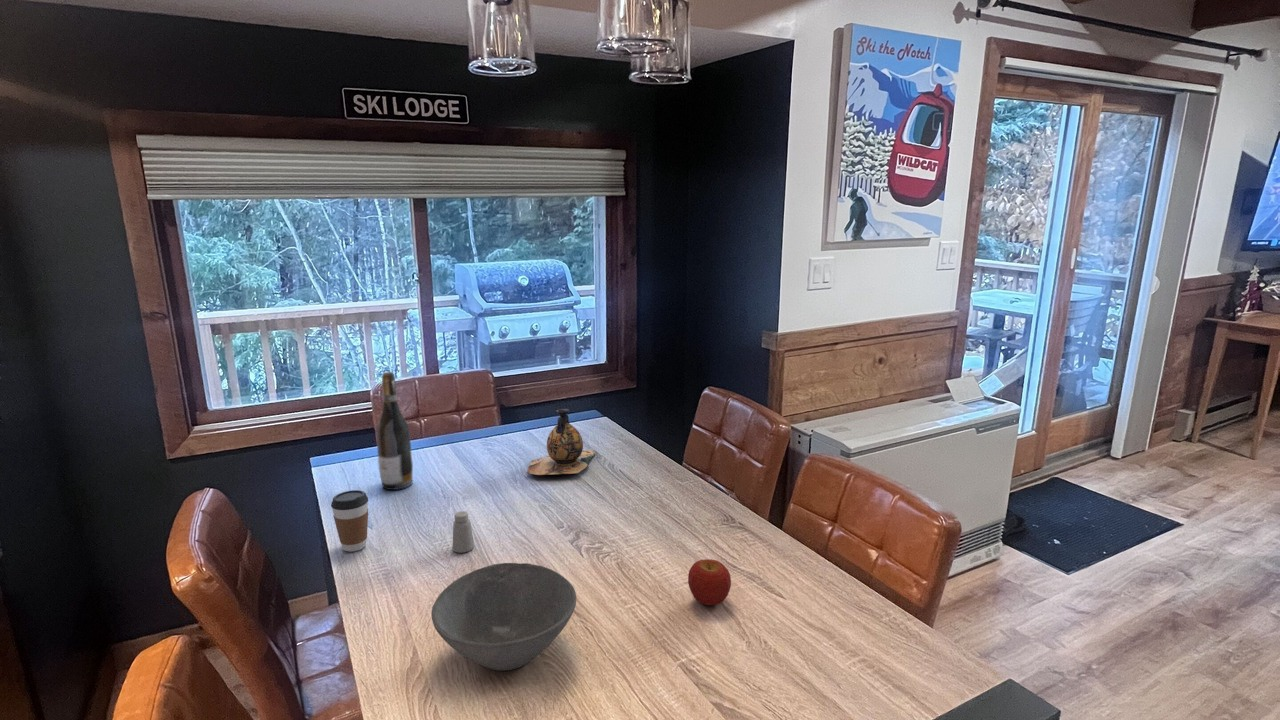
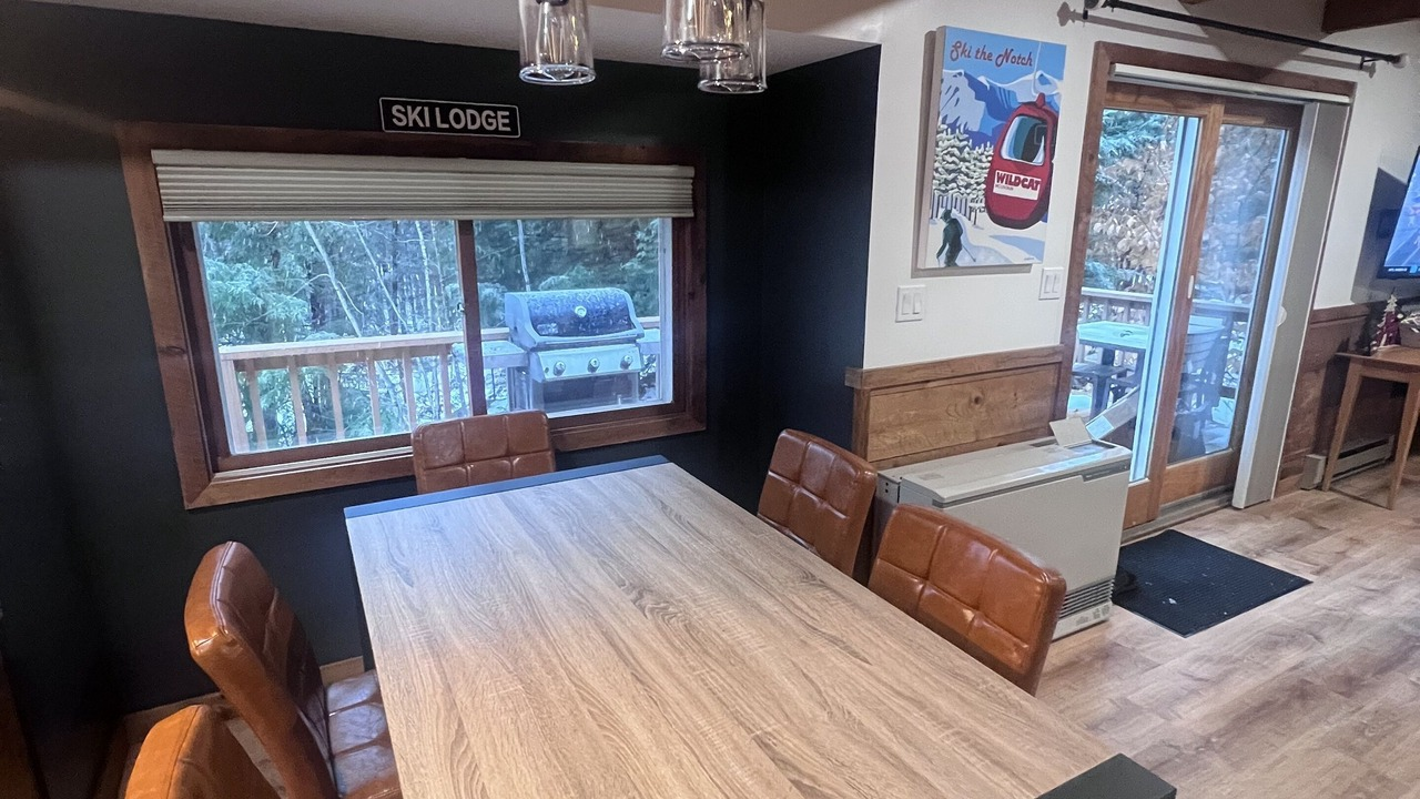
- coffee cup [330,489,369,553]
- bowl [430,562,577,672]
- saltshaker [452,510,475,554]
- apple [687,558,732,606]
- wine bottle [376,371,414,491]
- vase [526,408,596,476]
